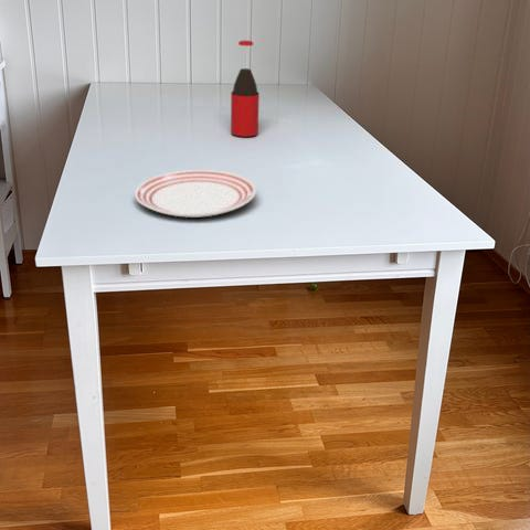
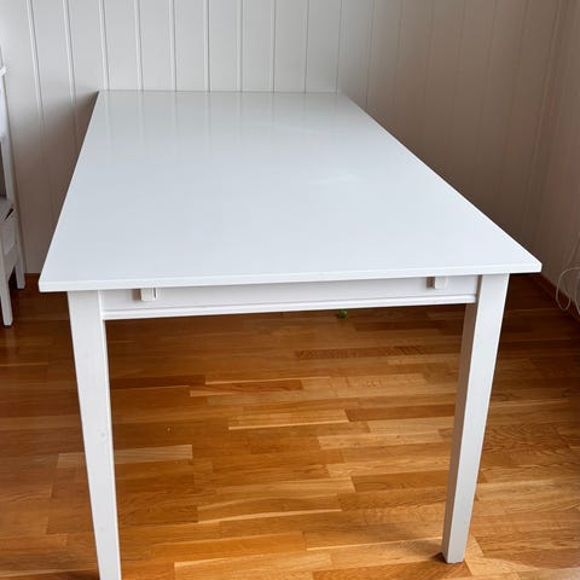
- dinner plate [134,169,257,219]
- bottle [230,40,261,138]
